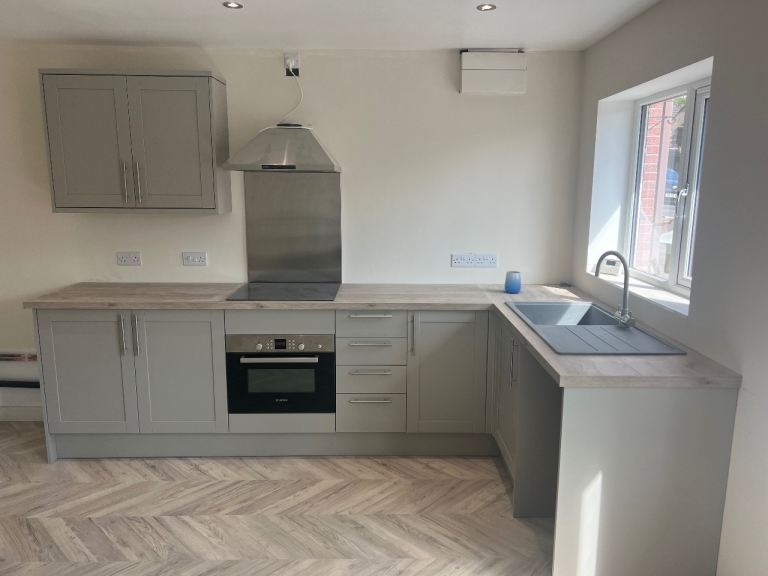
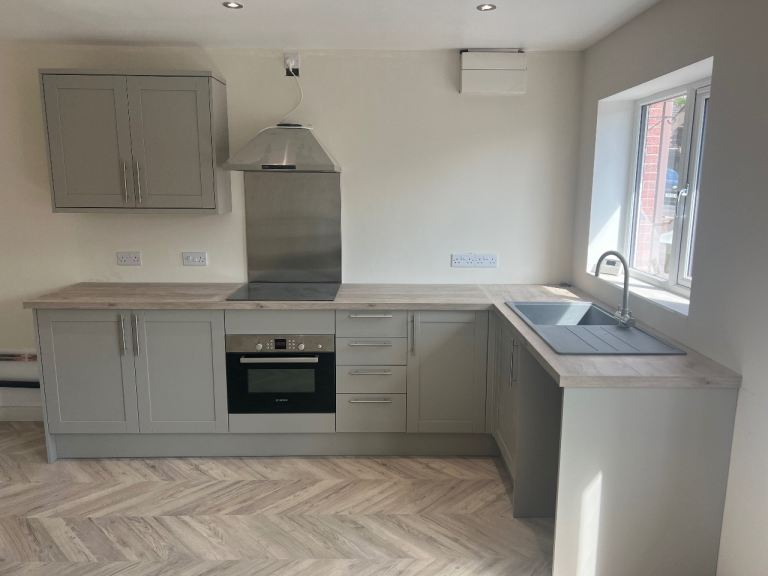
- cup [504,270,522,294]
